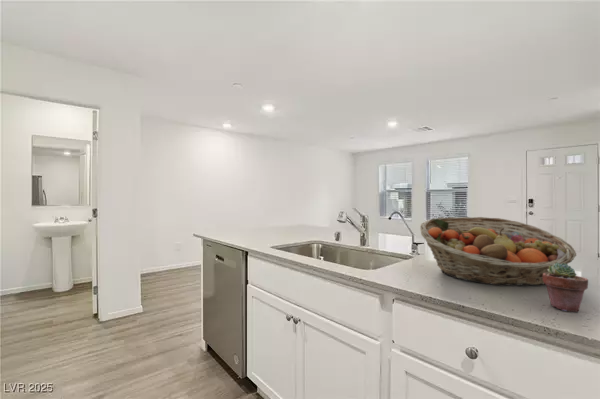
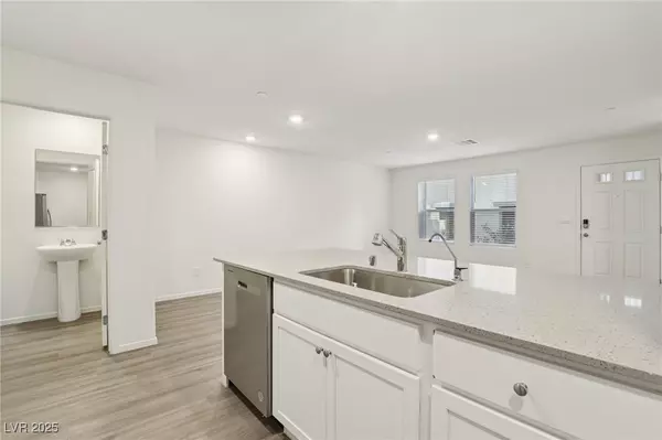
- potted succulent [543,263,589,313]
- fruit basket [419,216,577,286]
